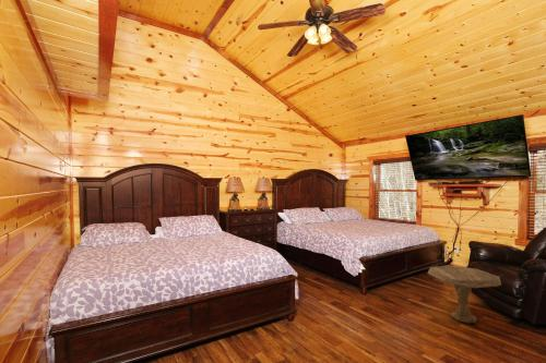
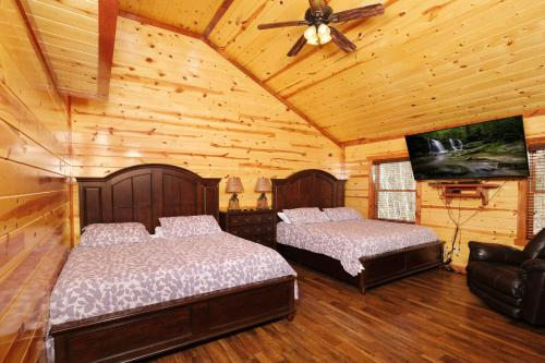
- side table [427,265,502,324]
